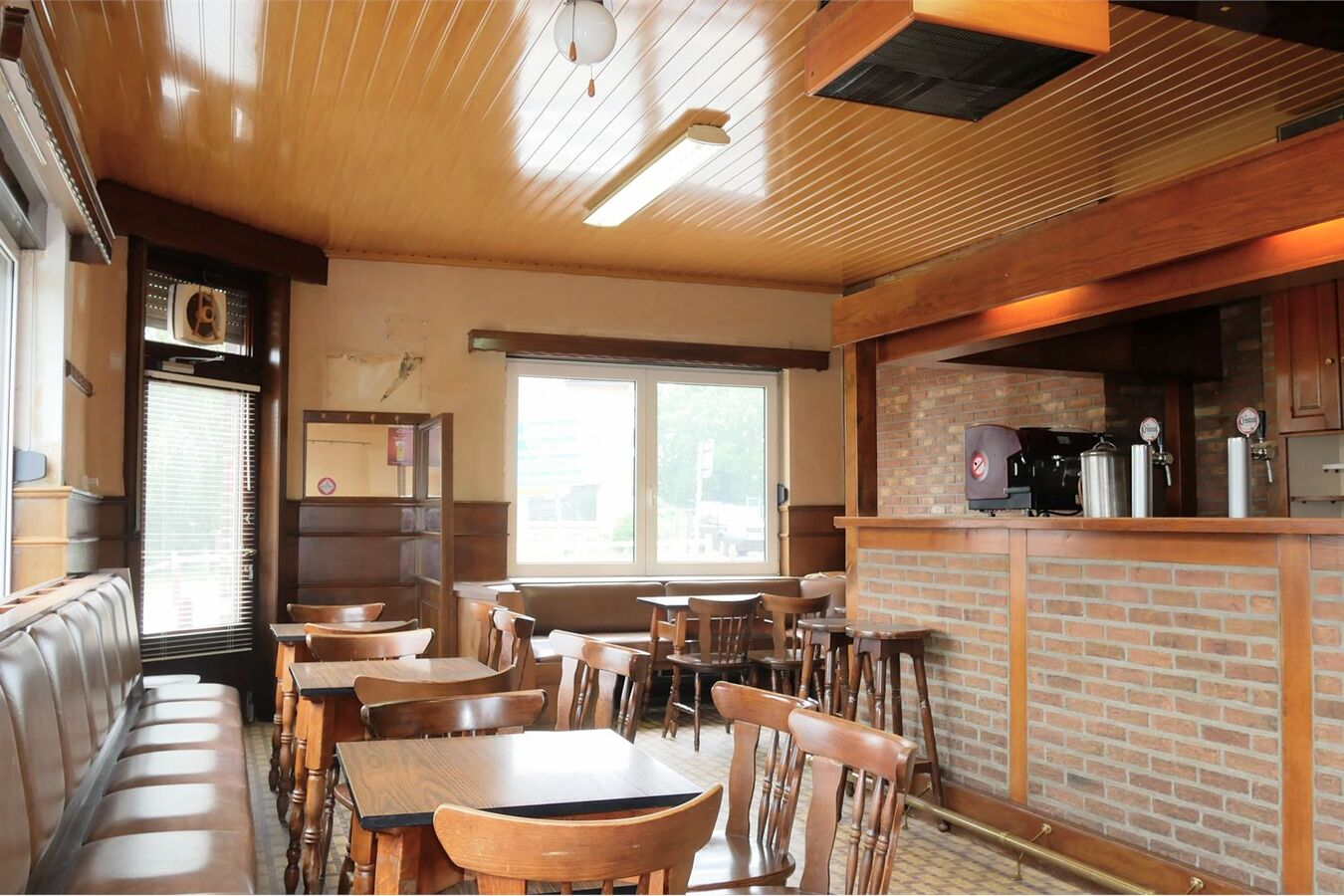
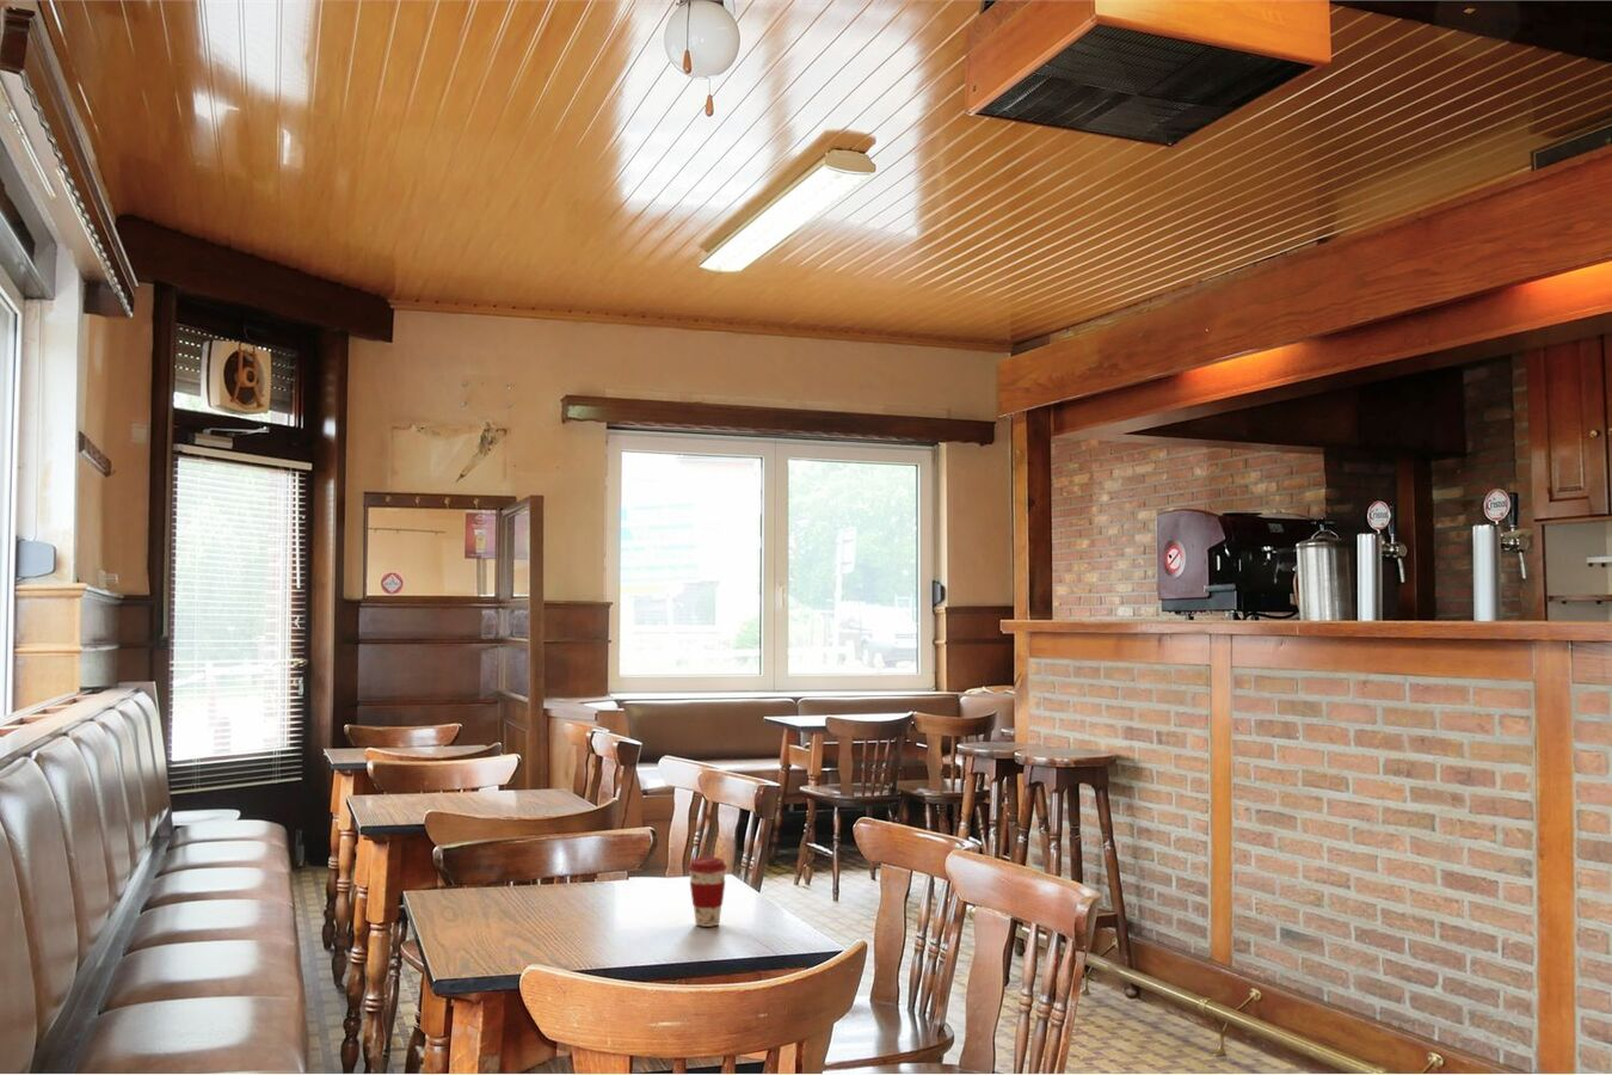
+ coffee cup [686,855,728,929]
